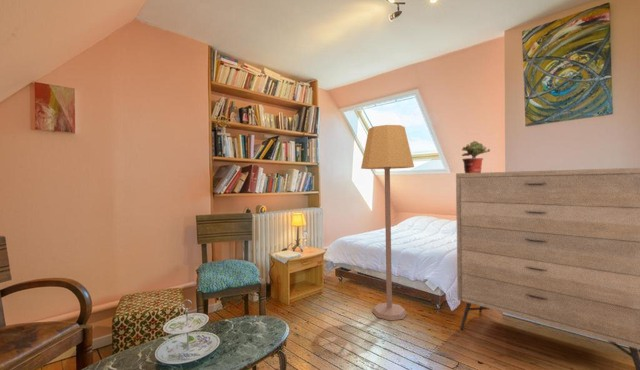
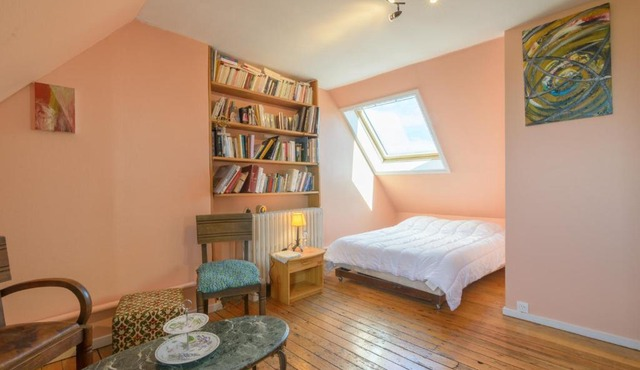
- dresser [455,167,640,370]
- potted plant [461,140,491,173]
- lamp [360,124,415,321]
